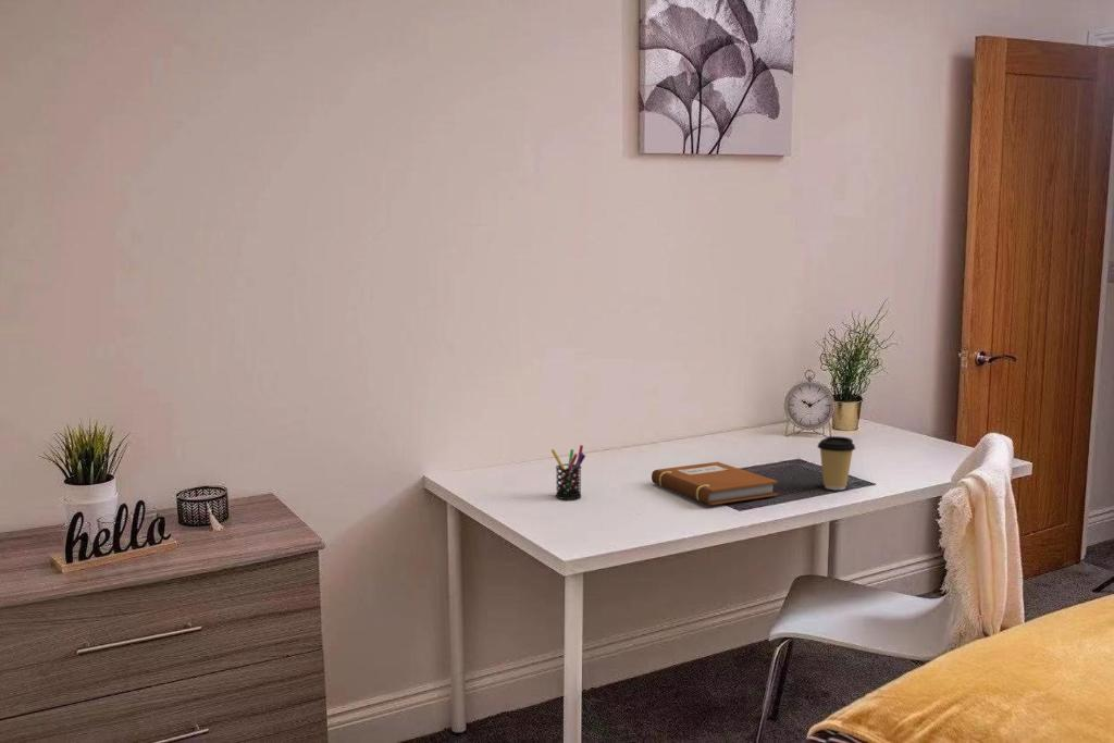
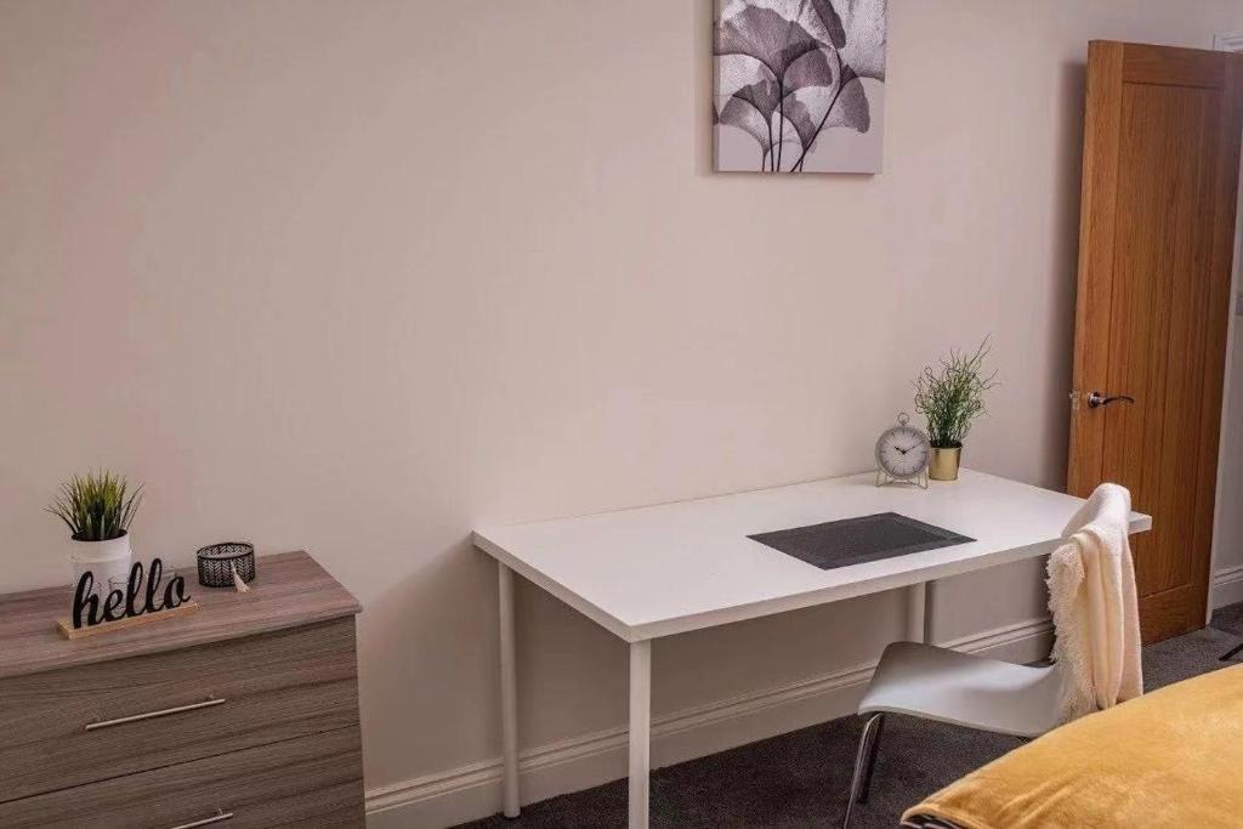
- notebook [651,461,779,506]
- coffee cup [816,435,856,491]
- pen holder [550,444,586,500]
